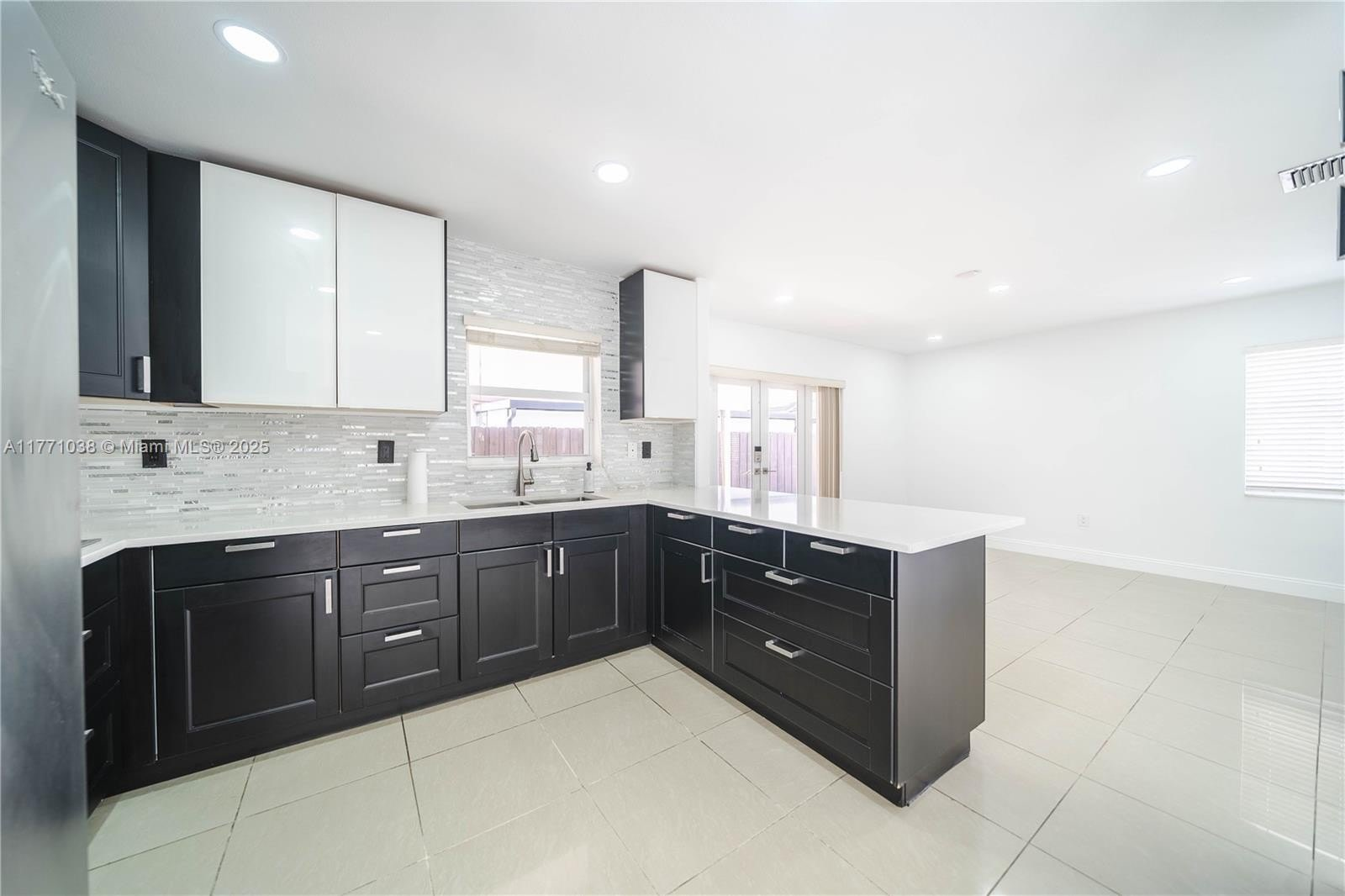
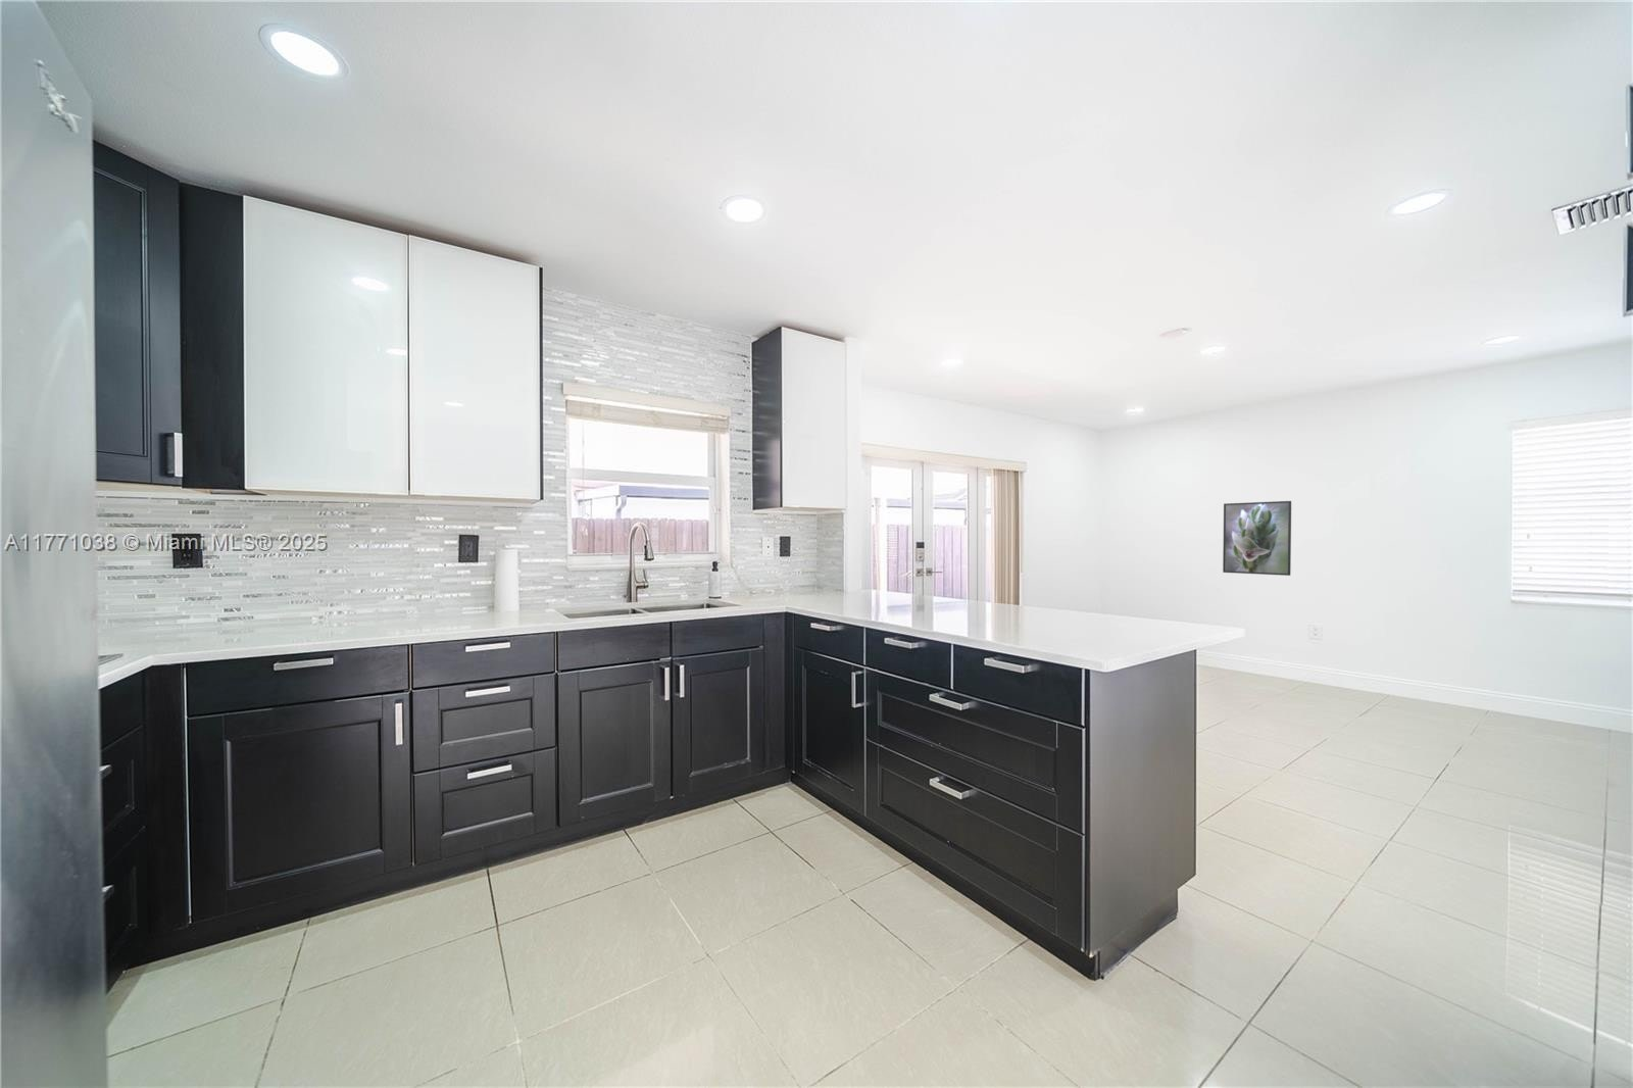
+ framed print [1221,500,1292,577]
